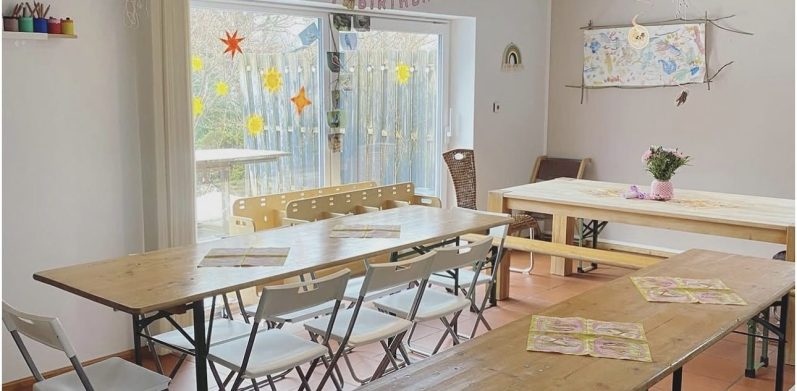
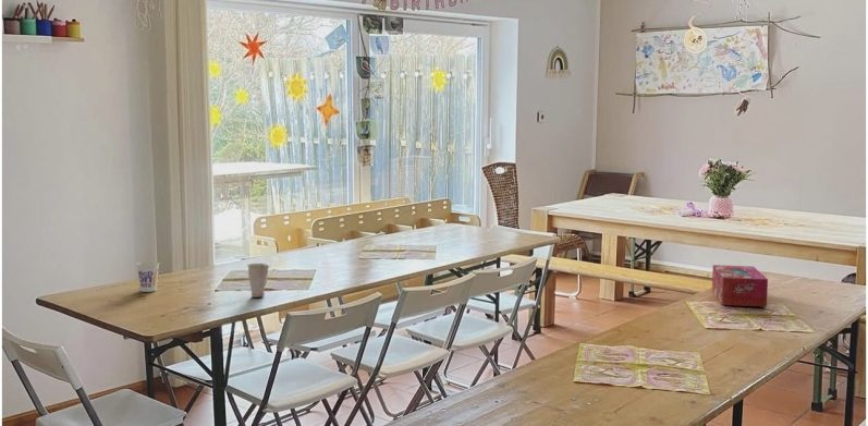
+ cup [135,260,160,293]
+ cup [246,263,270,299]
+ tissue box [711,264,769,308]
